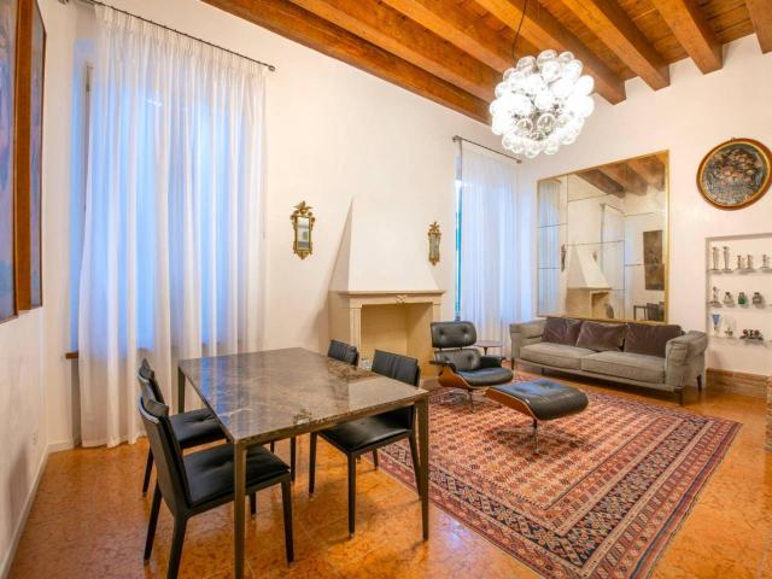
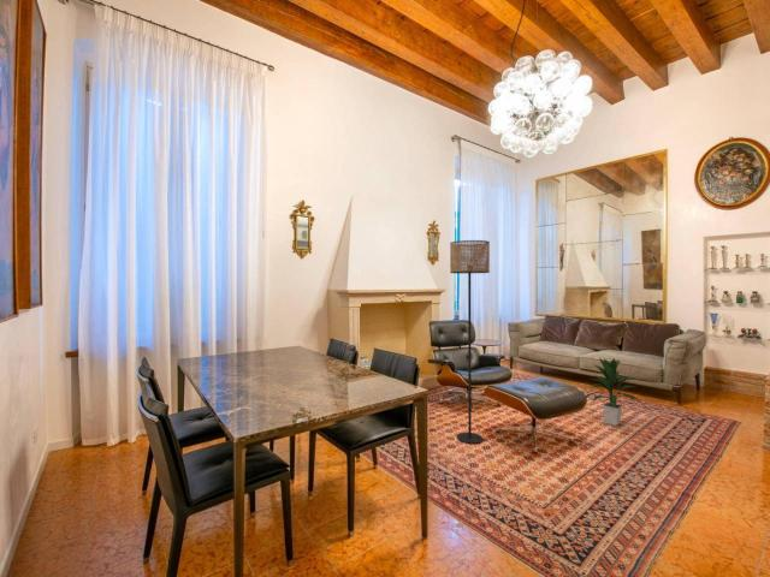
+ indoor plant [585,357,640,427]
+ floor lamp [449,239,491,445]
